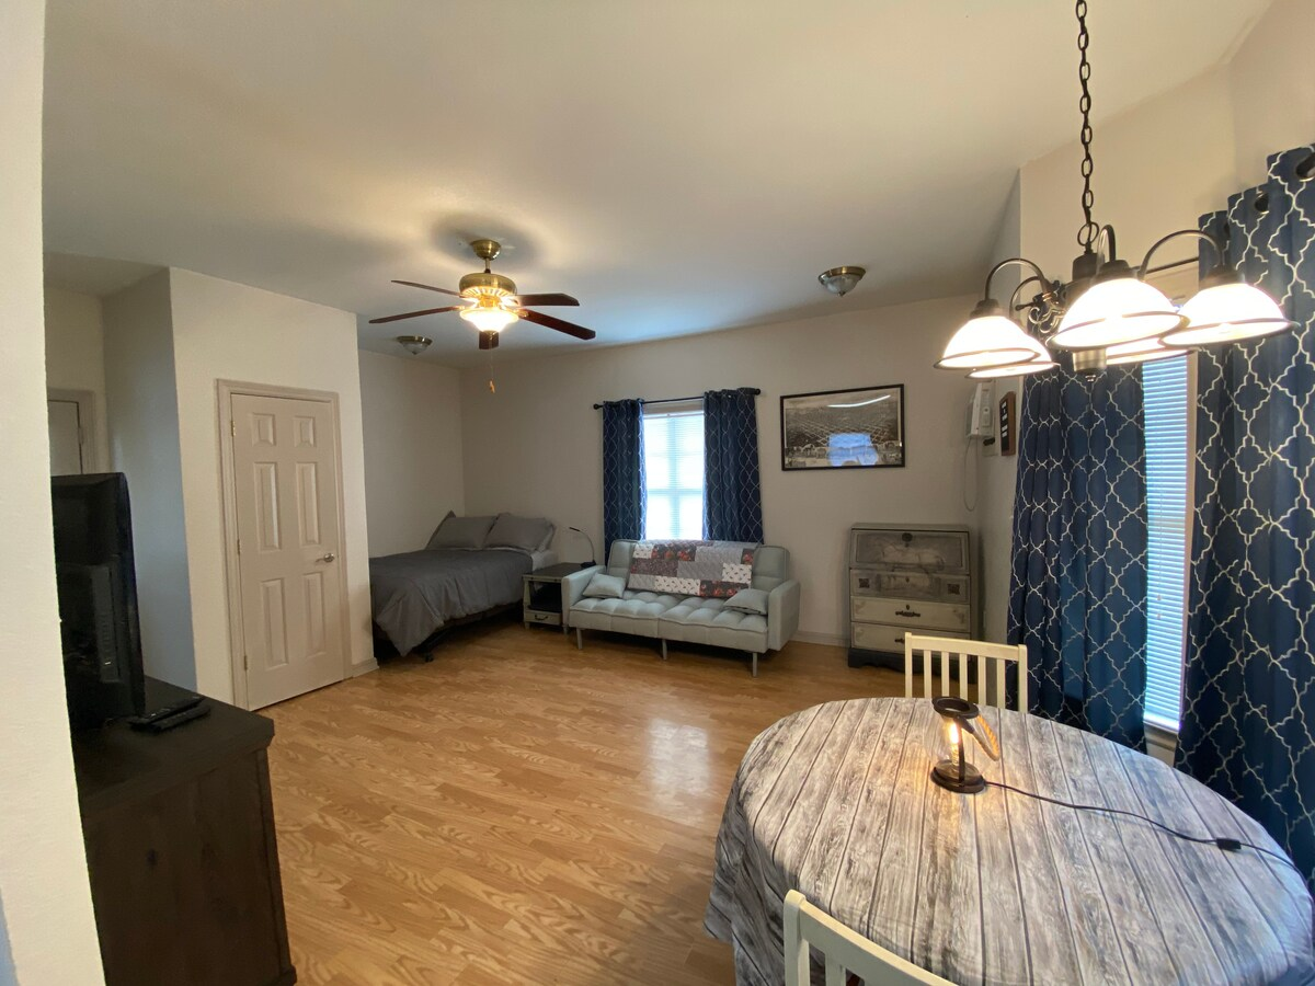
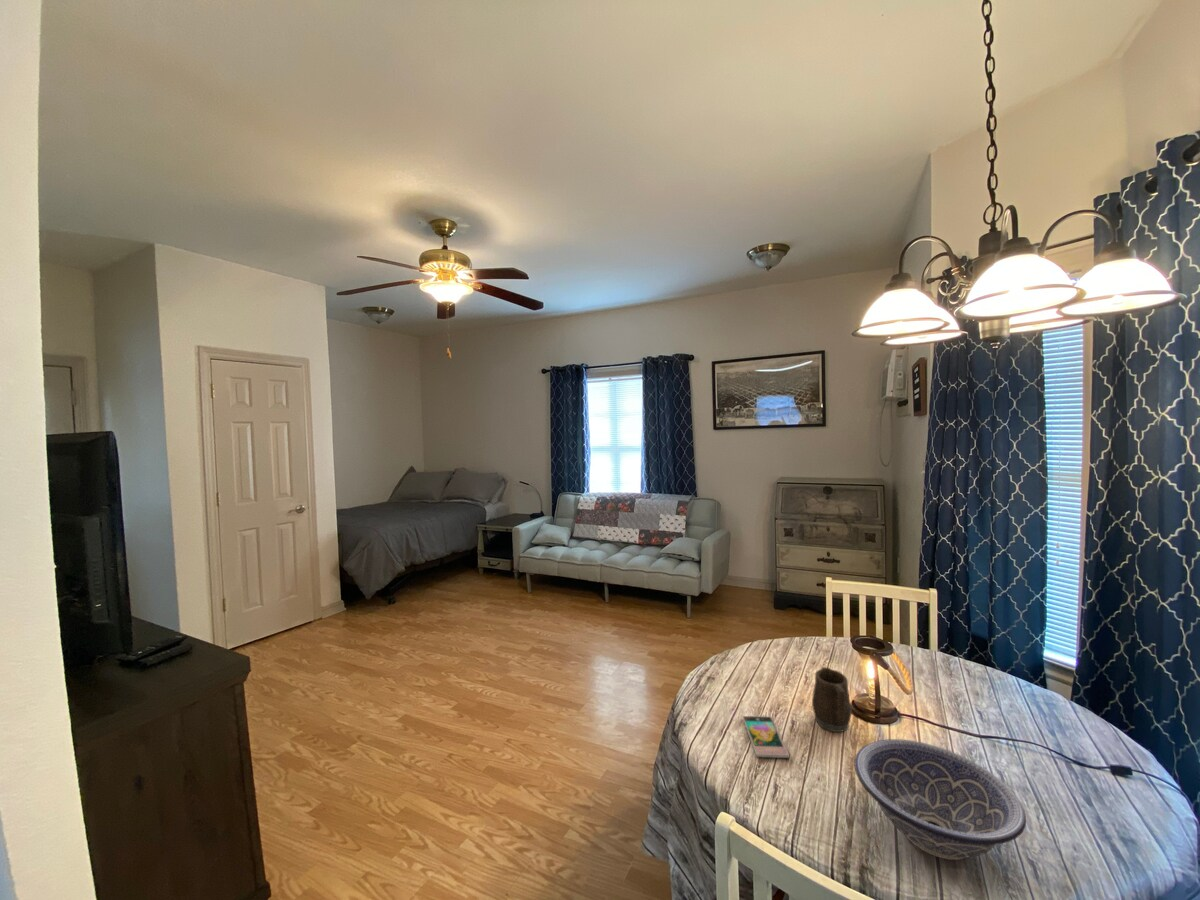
+ smartphone [742,715,790,759]
+ decorative bowl [853,738,1027,861]
+ mug [811,666,853,733]
